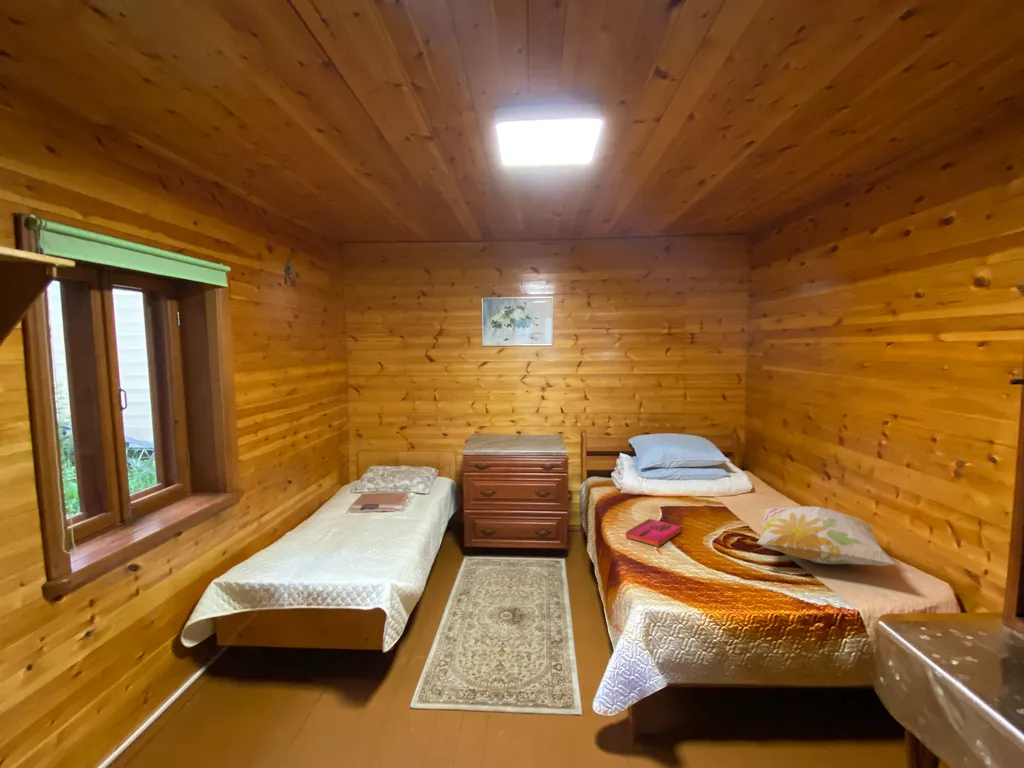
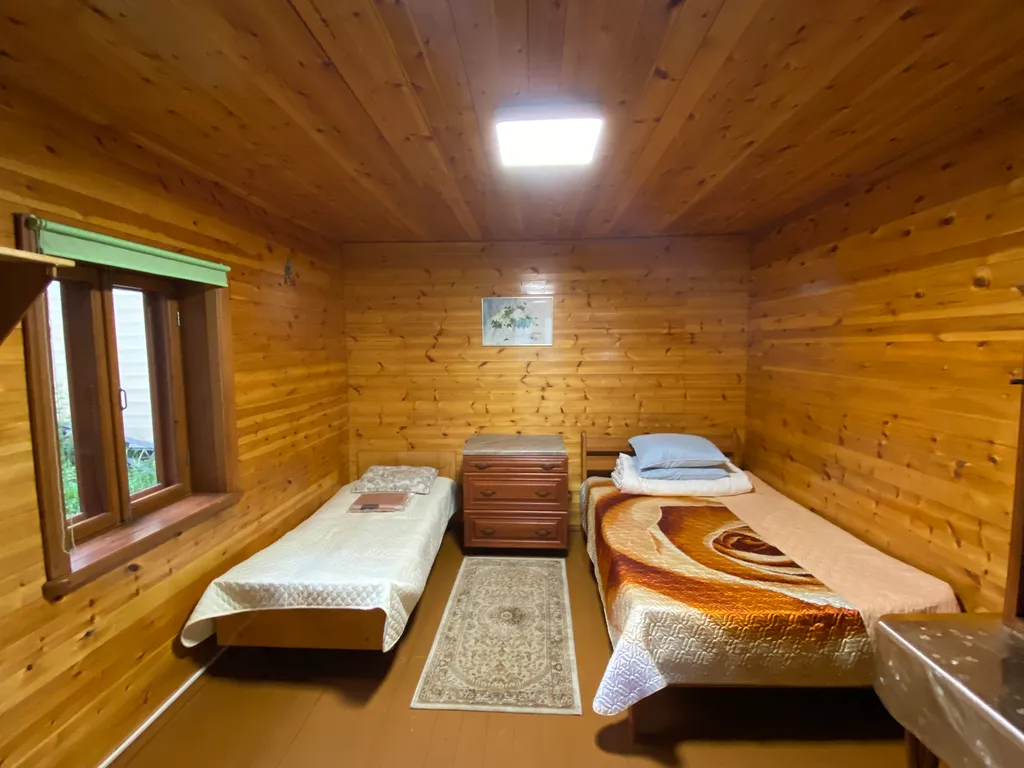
- decorative pillow [756,505,899,567]
- hardback book [625,518,682,548]
